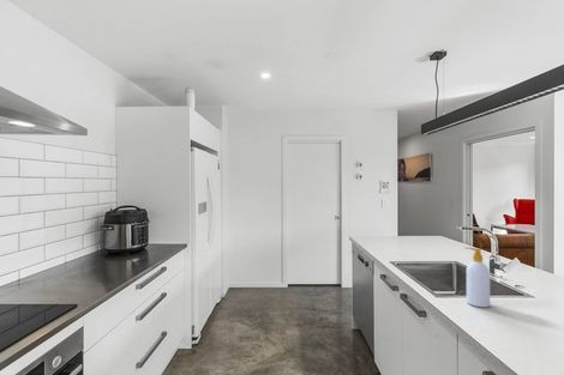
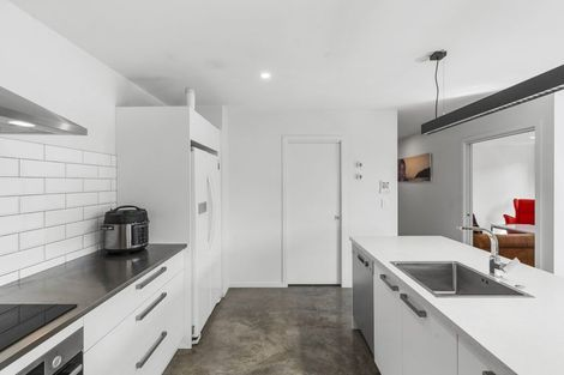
- soap bottle [463,247,491,308]
